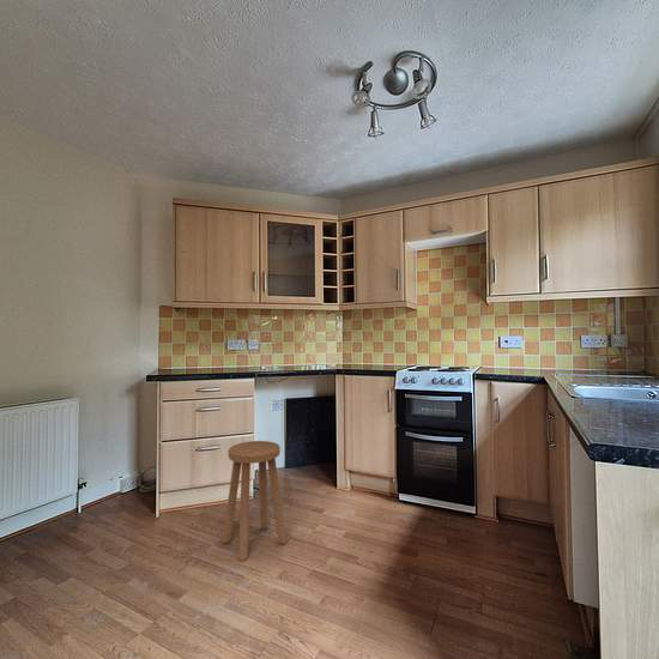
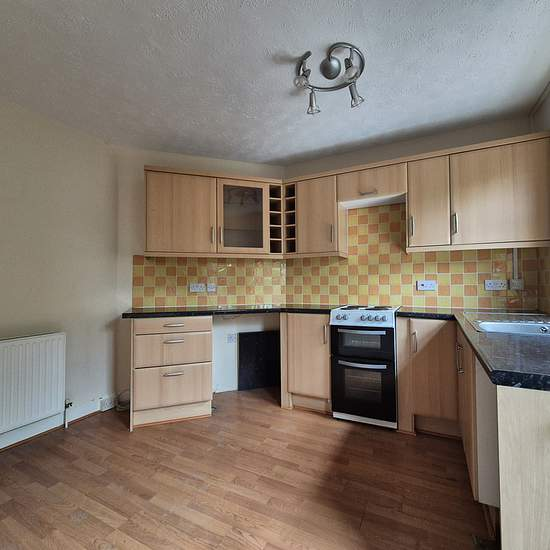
- stool [222,440,288,562]
